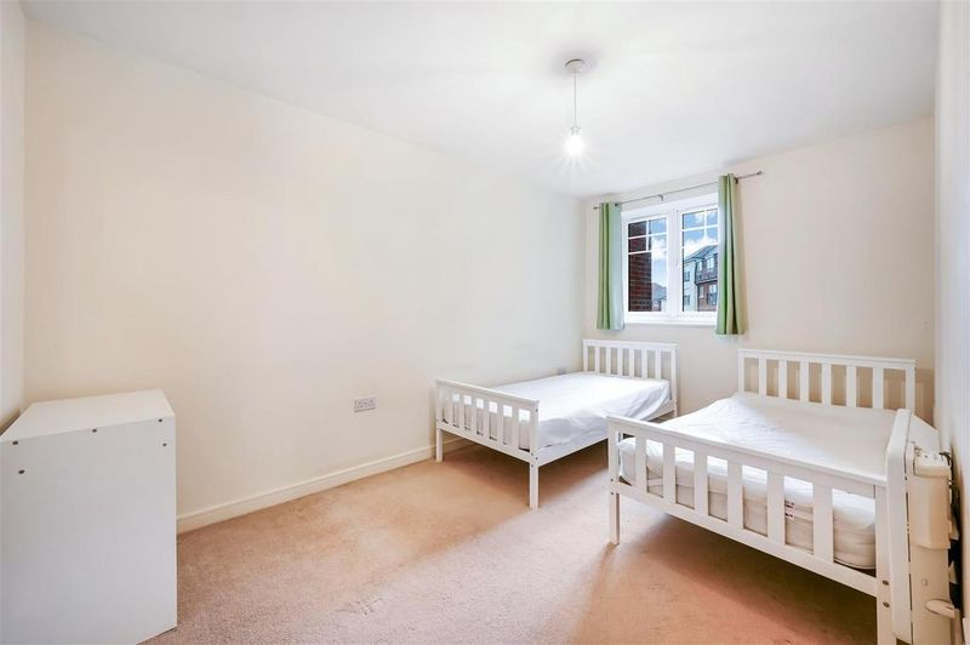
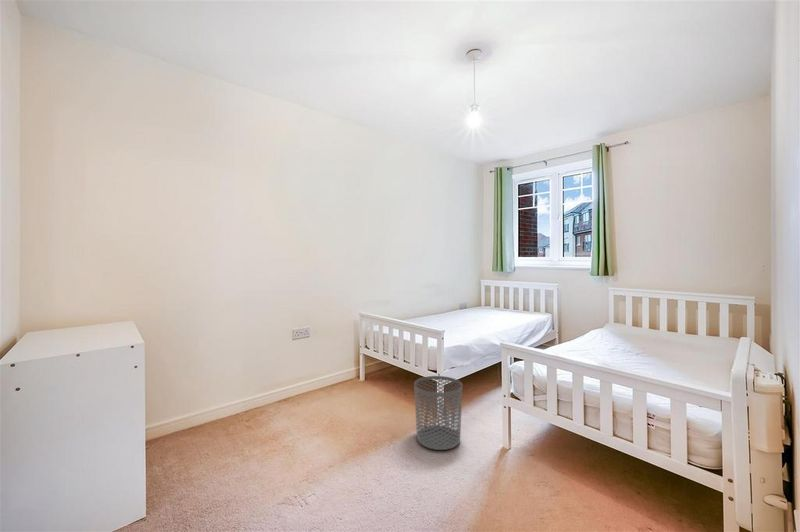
+ waste bin [413,375,463,451]
